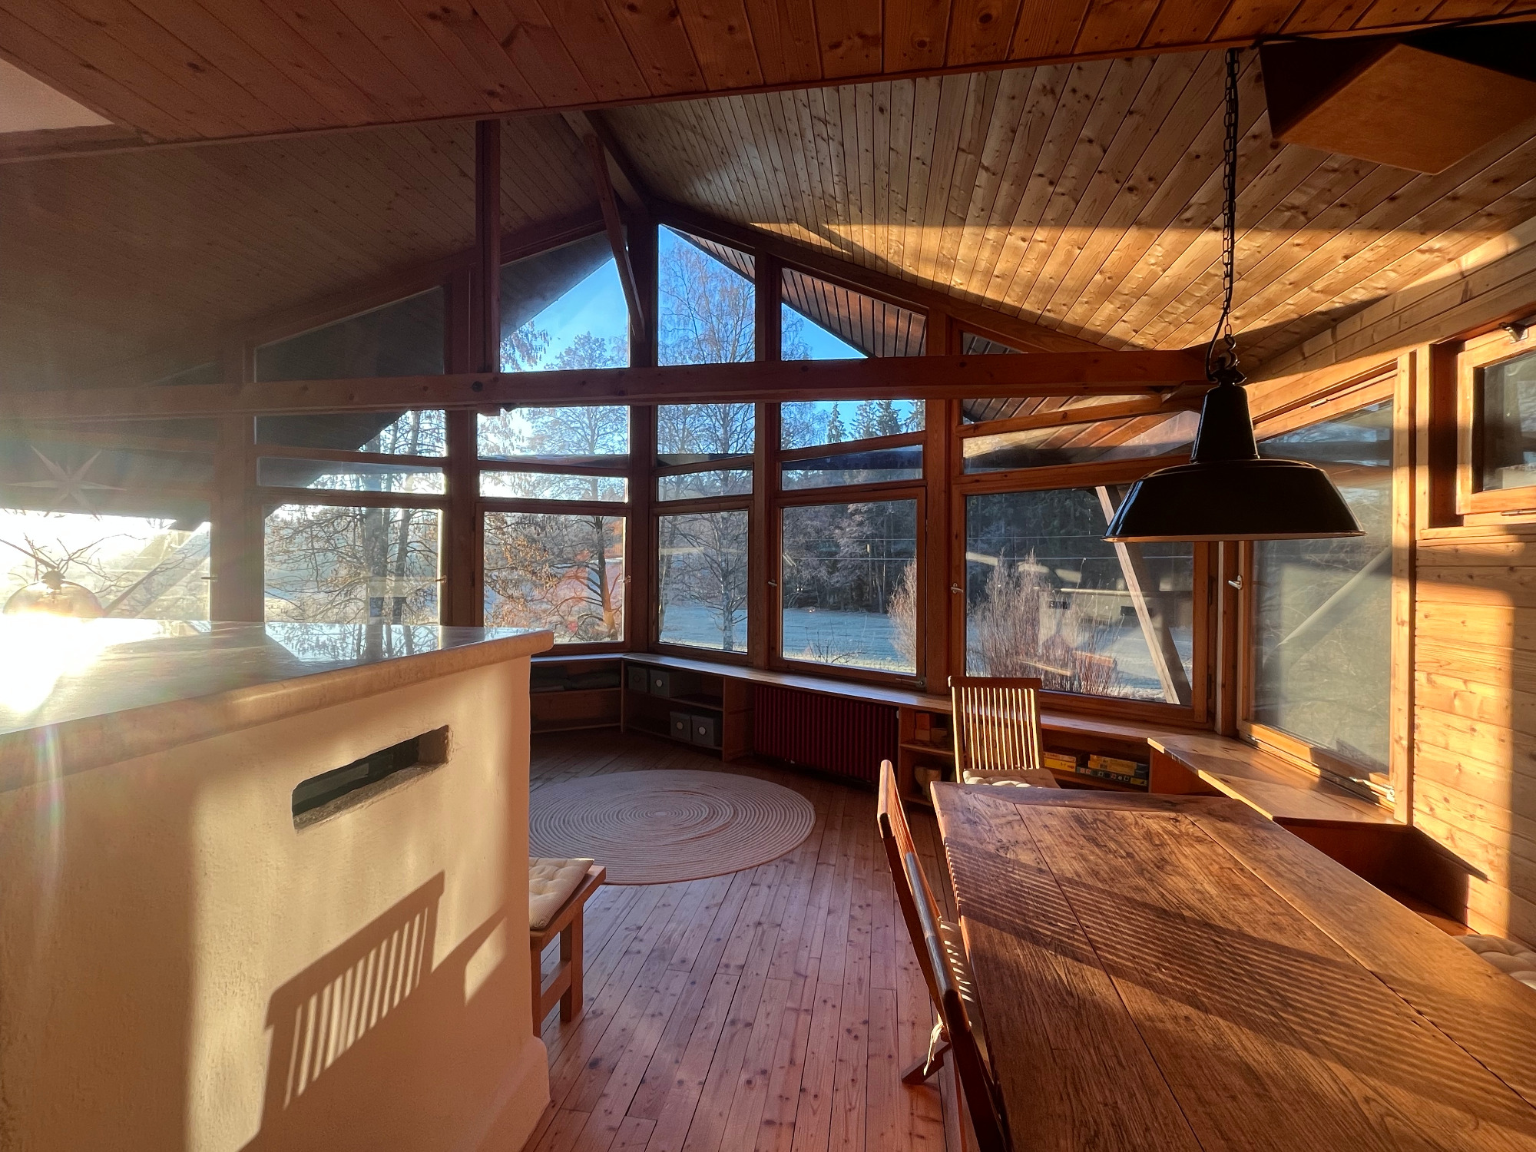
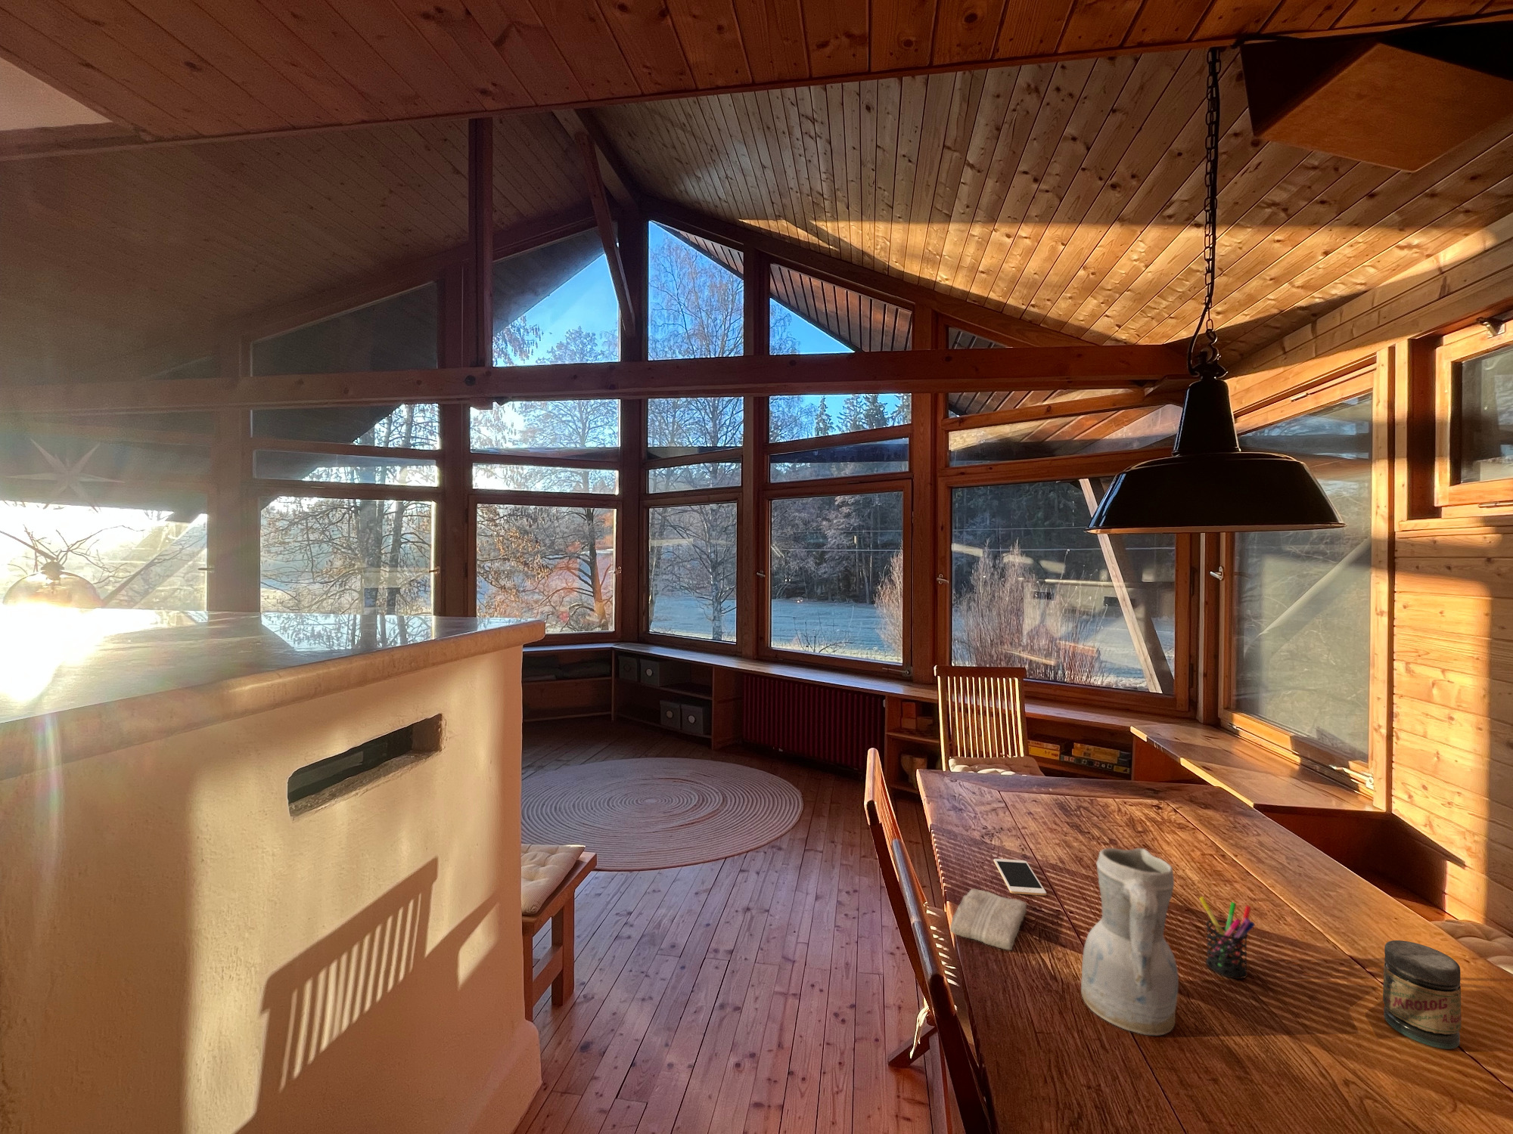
+ pen holder [1198,896,1256,980]
+ cell phone [994,858,1047,897]
+ ceramic pitcher [1081,847,1179,1035]
+ jar [1382,940,1462,1049]
+ washcloth [949,889,1027,951]
